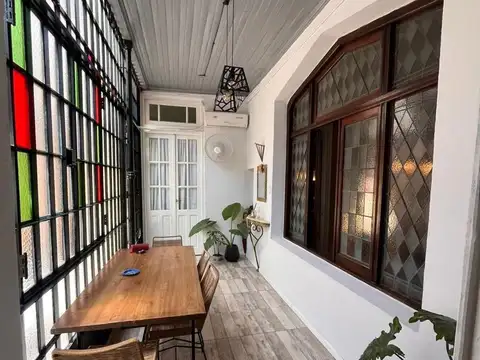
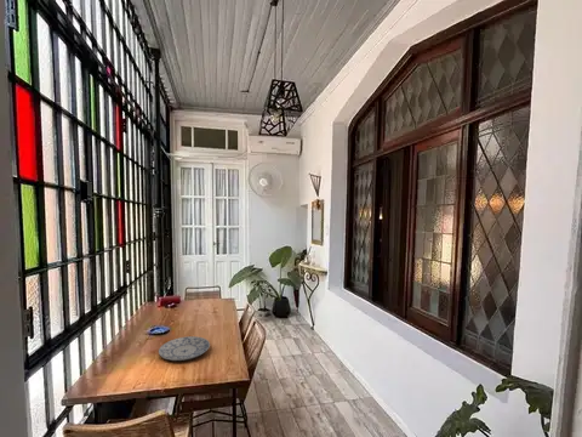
+ plate [158,335,211,362]
